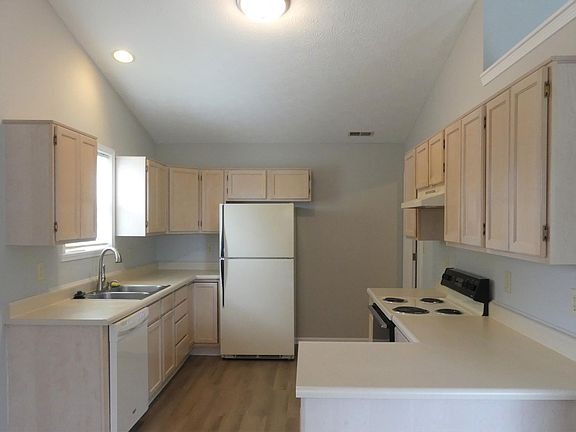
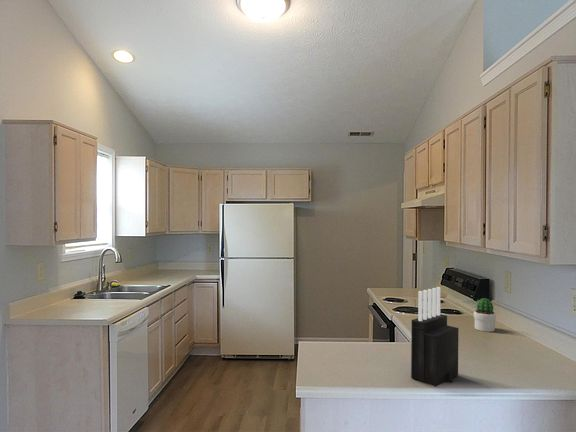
+ potted cactus [473,297,497,333]
+ knife block [410,286,460,388]
